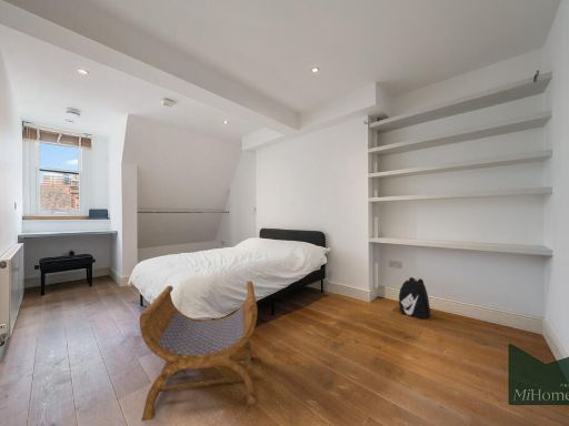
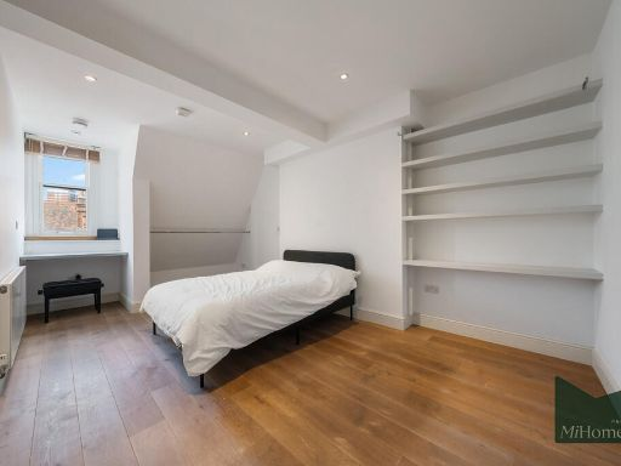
- stool [139,280,259,422]
- backpack [398,276,431,321]
